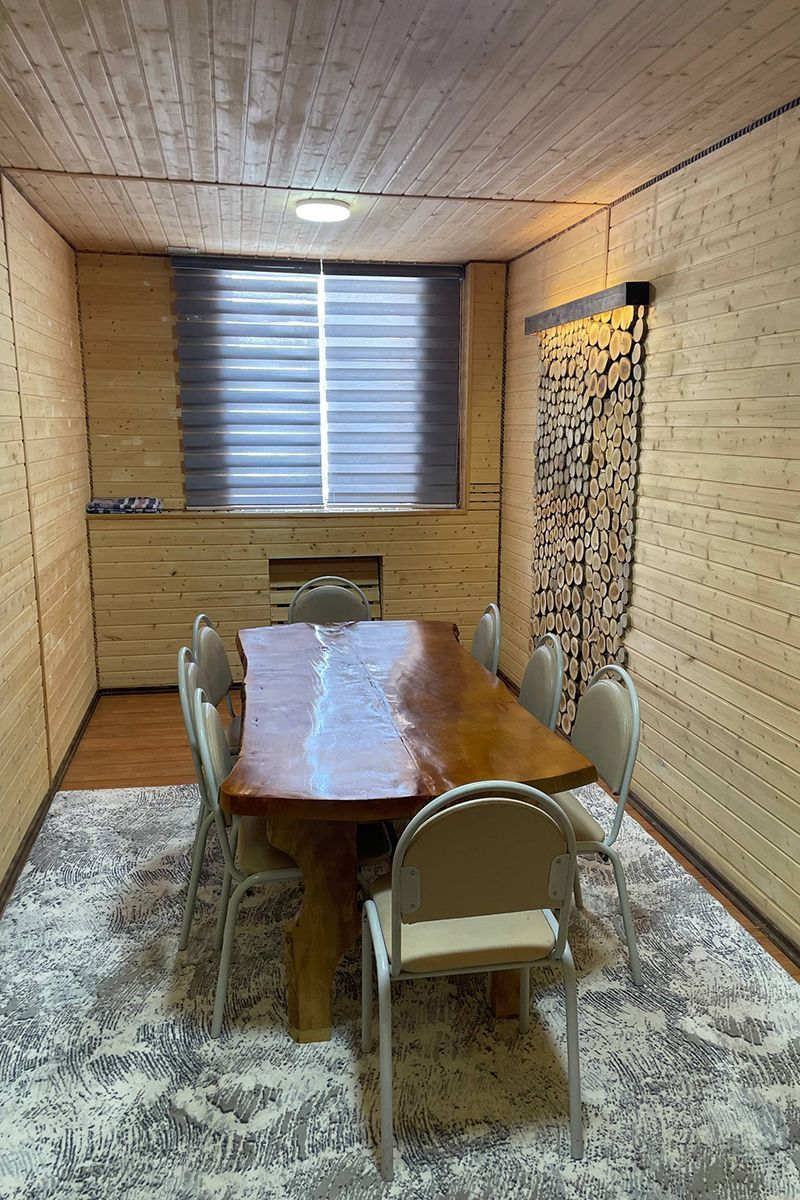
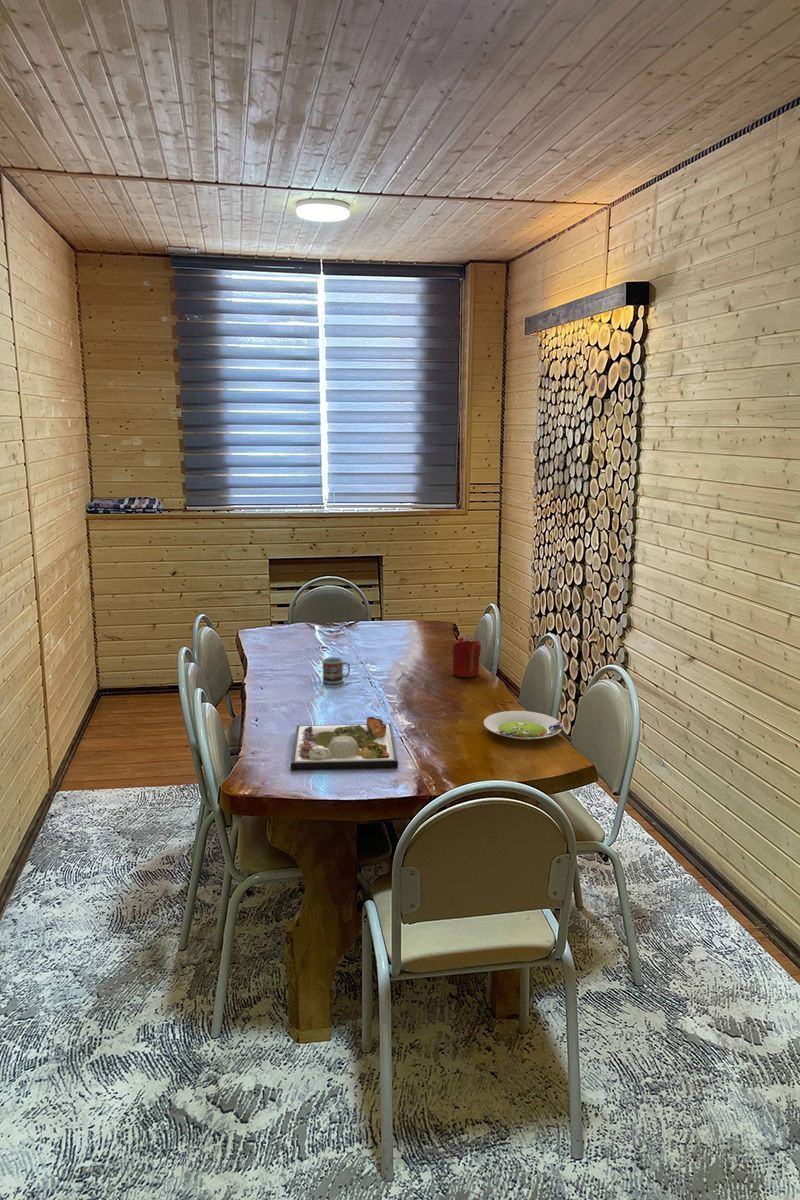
+ cup [321,656,351,685]
+ salad plate [483,710,564,741]
+ candle [451,634,482,678]
+ dinner plate [290,716,399,772]
